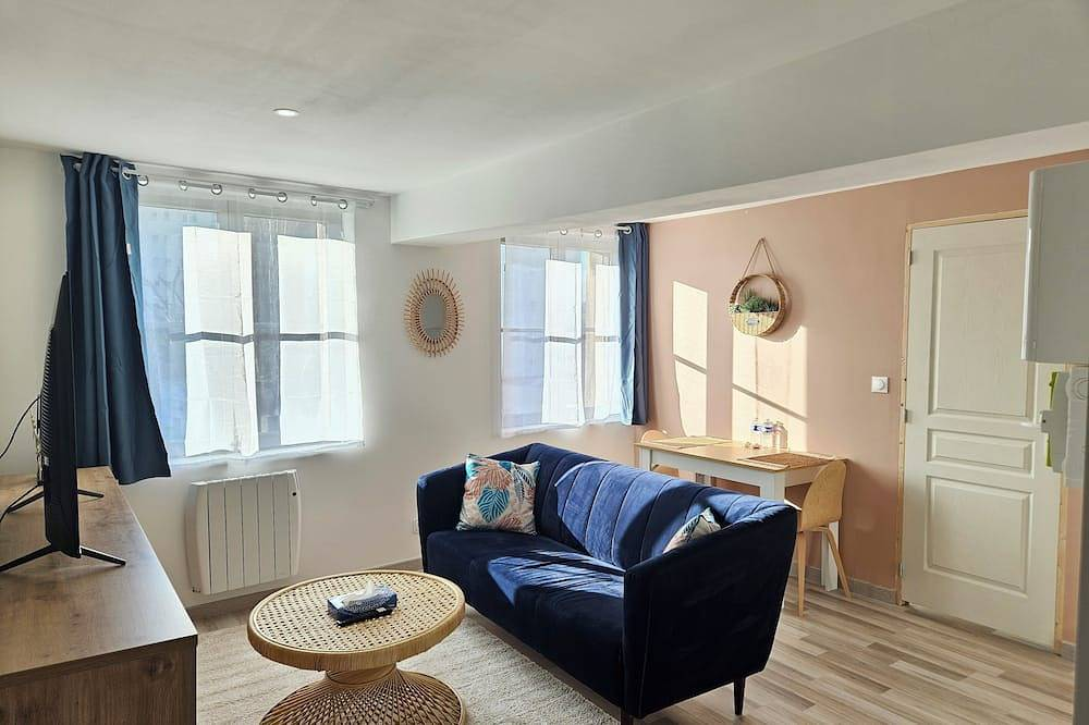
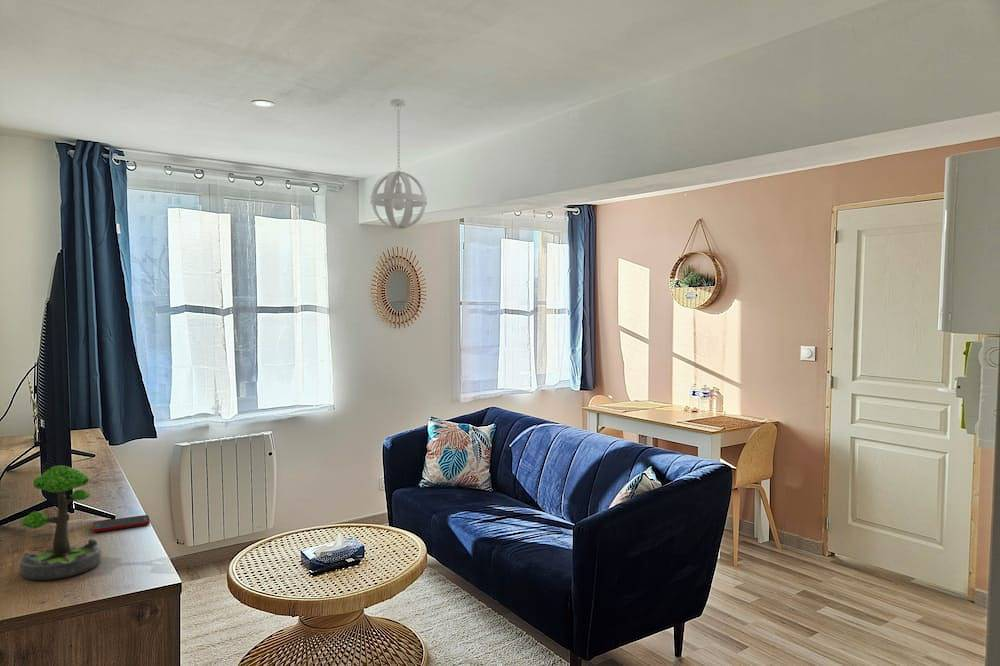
+ pendant light [369,98,428,230]
+ plant [19,465,102,581]
+ cell phone [91,514,151,533]
